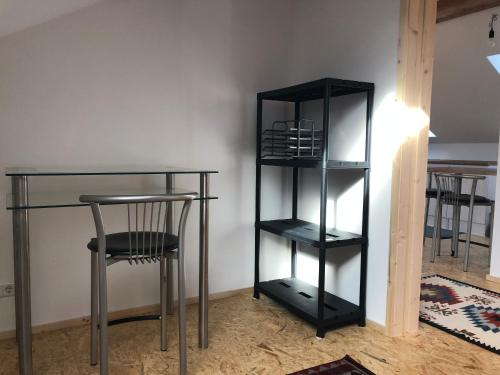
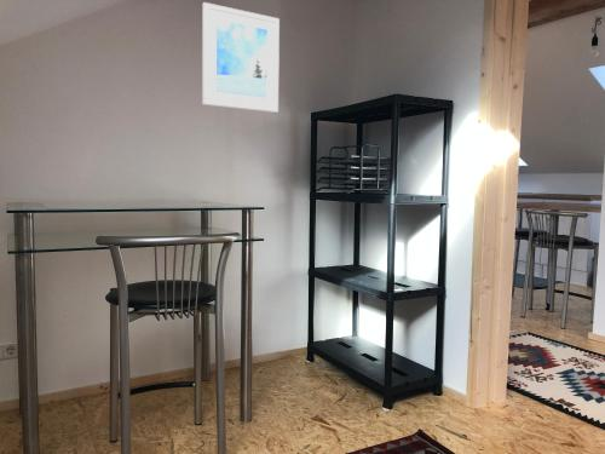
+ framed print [201,1,281,114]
